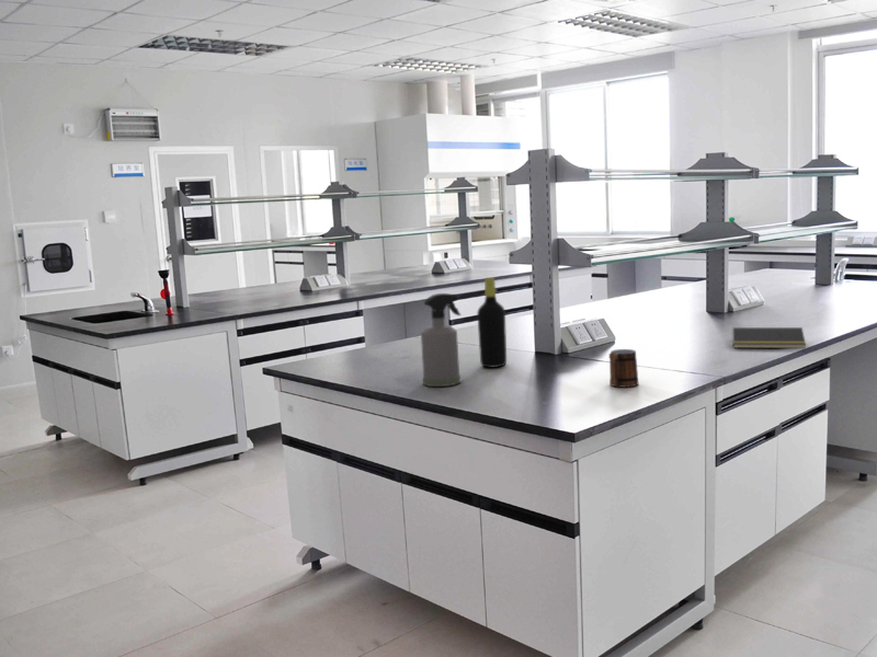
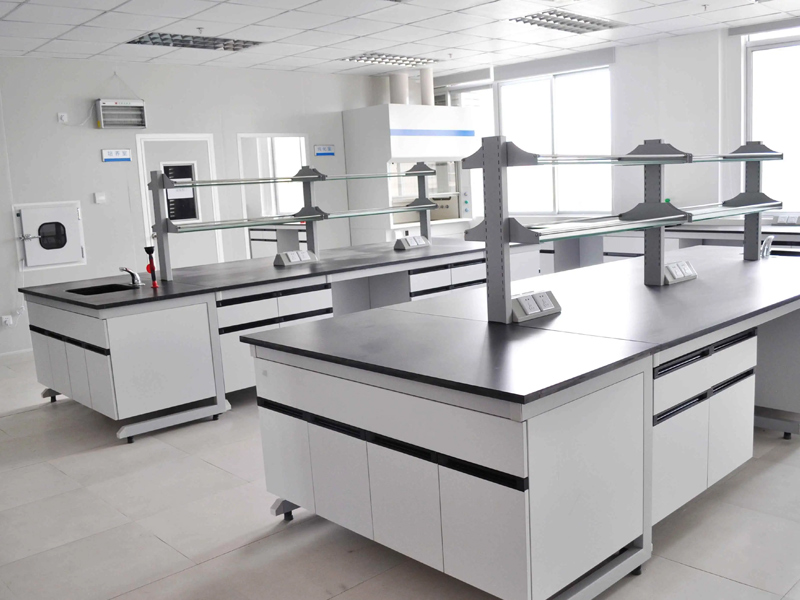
- notepad [730,326,807,349]
- bottle [476,277,508,369]
- mug [608,348,639,389]
- spray bottle [420,292,463,388]
